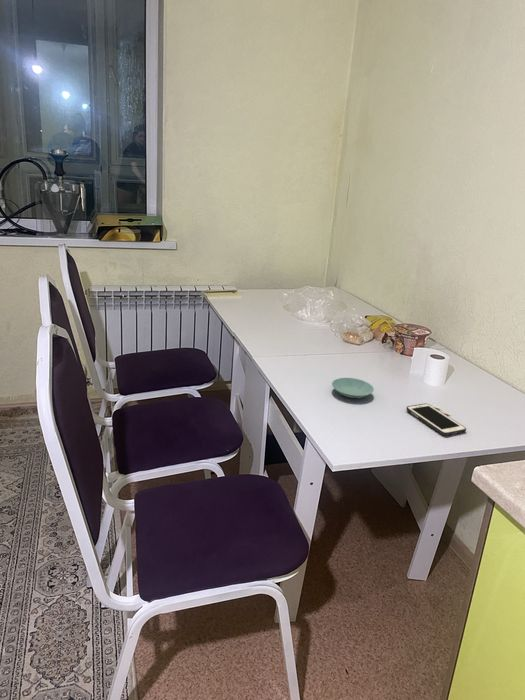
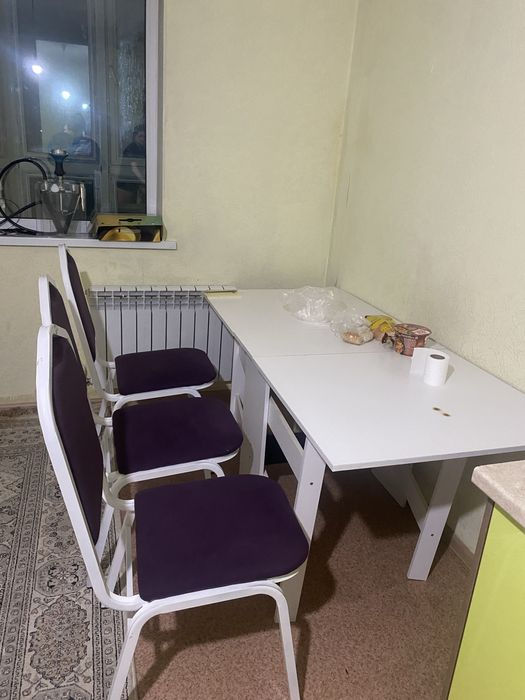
- saucer [331,377,375,399]
- cell phone [405,403,467,437]
